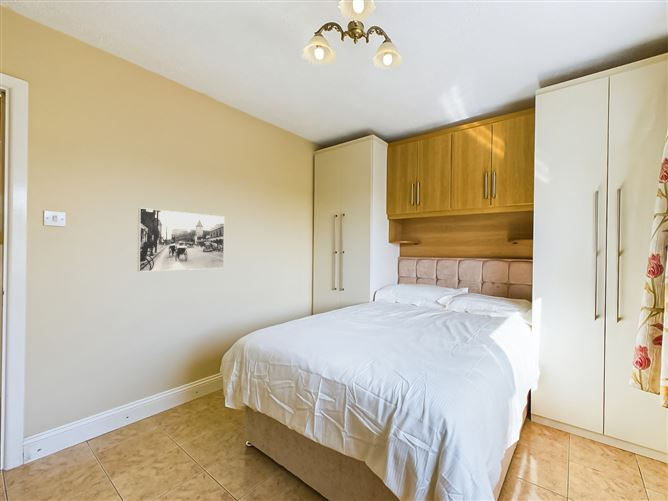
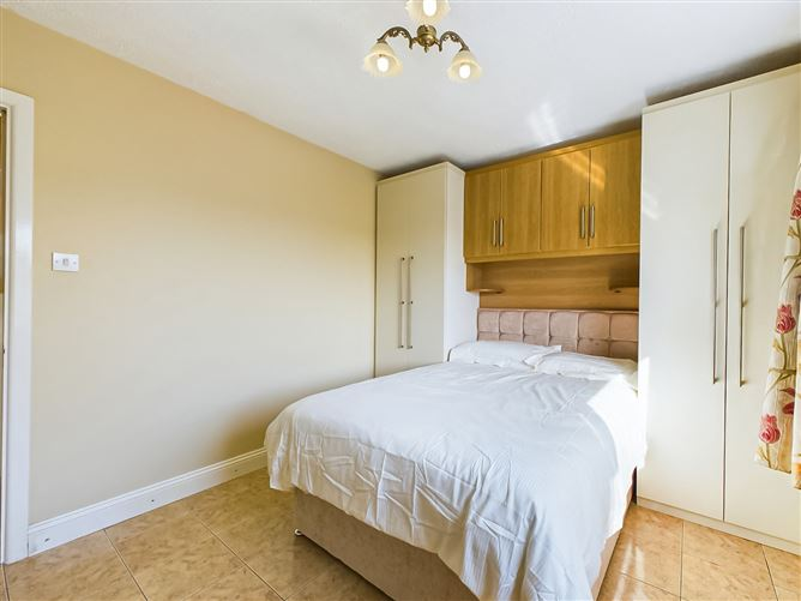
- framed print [137,207,225,273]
